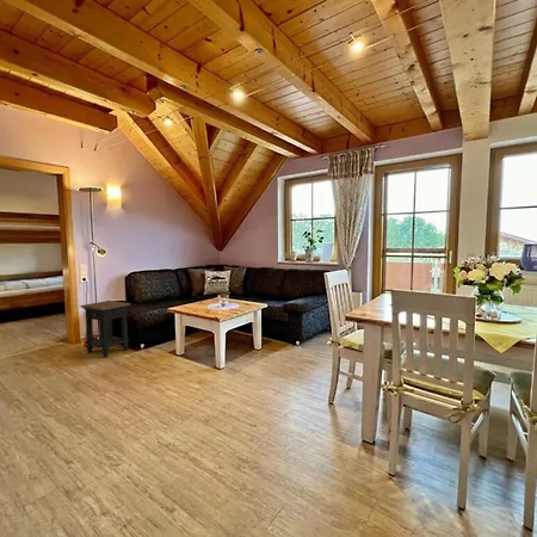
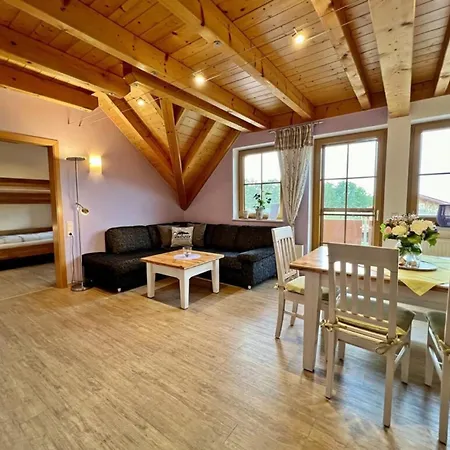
- side table [79,300,131,358]
